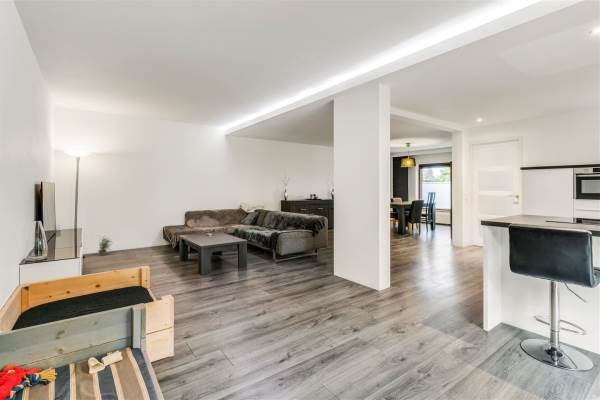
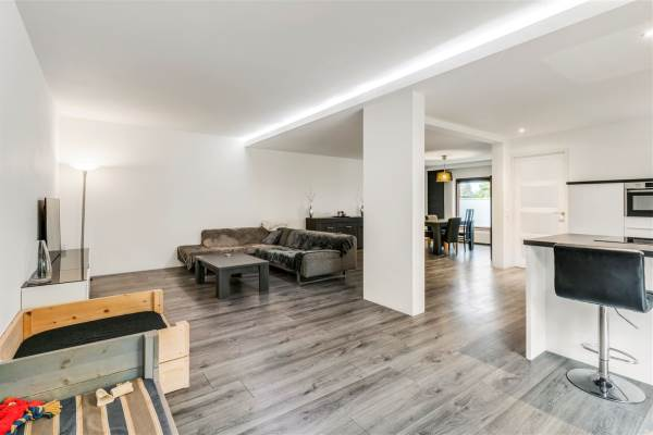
- potted plant [96,234,114,256]
